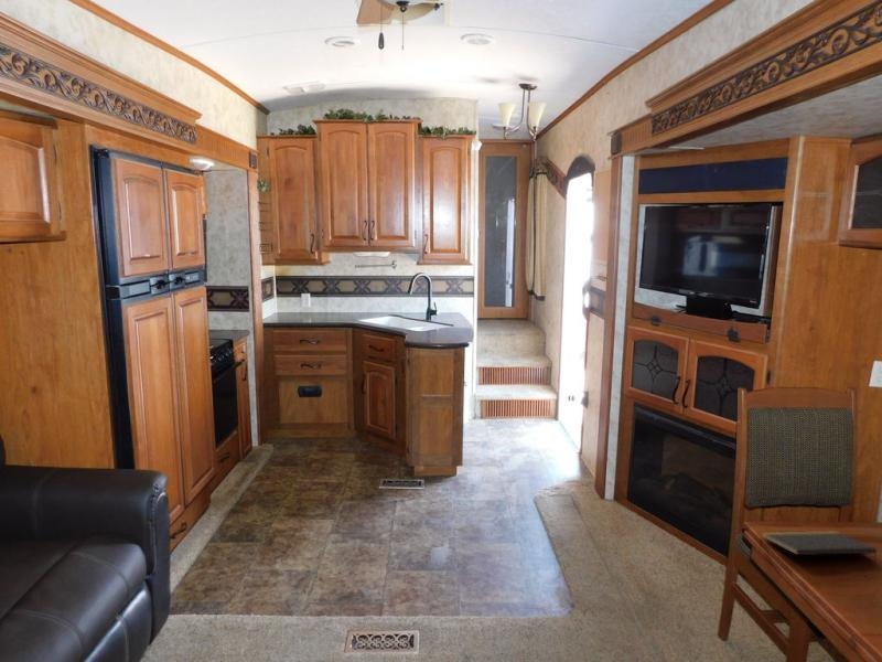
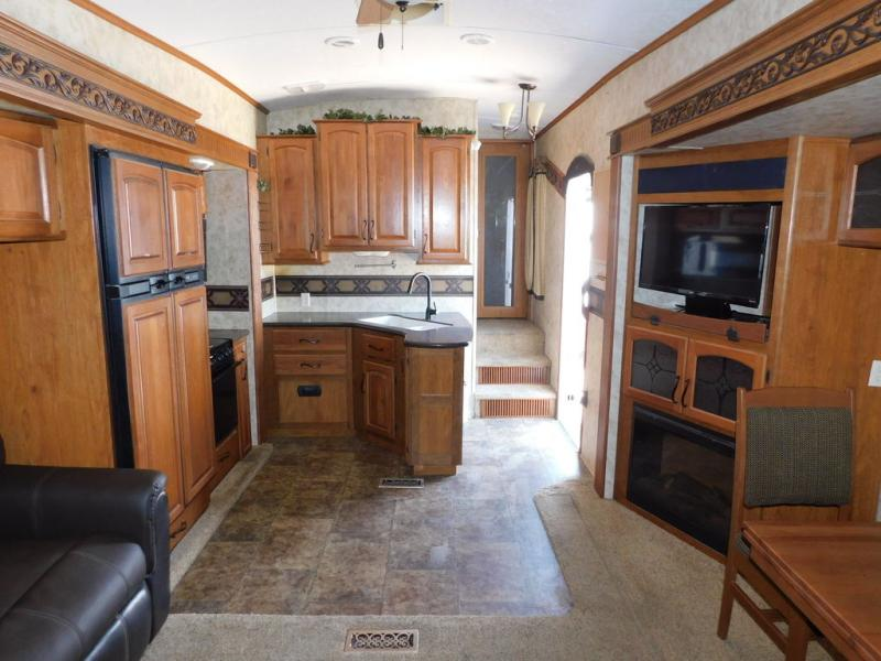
- notepad [760,530,878,563]
